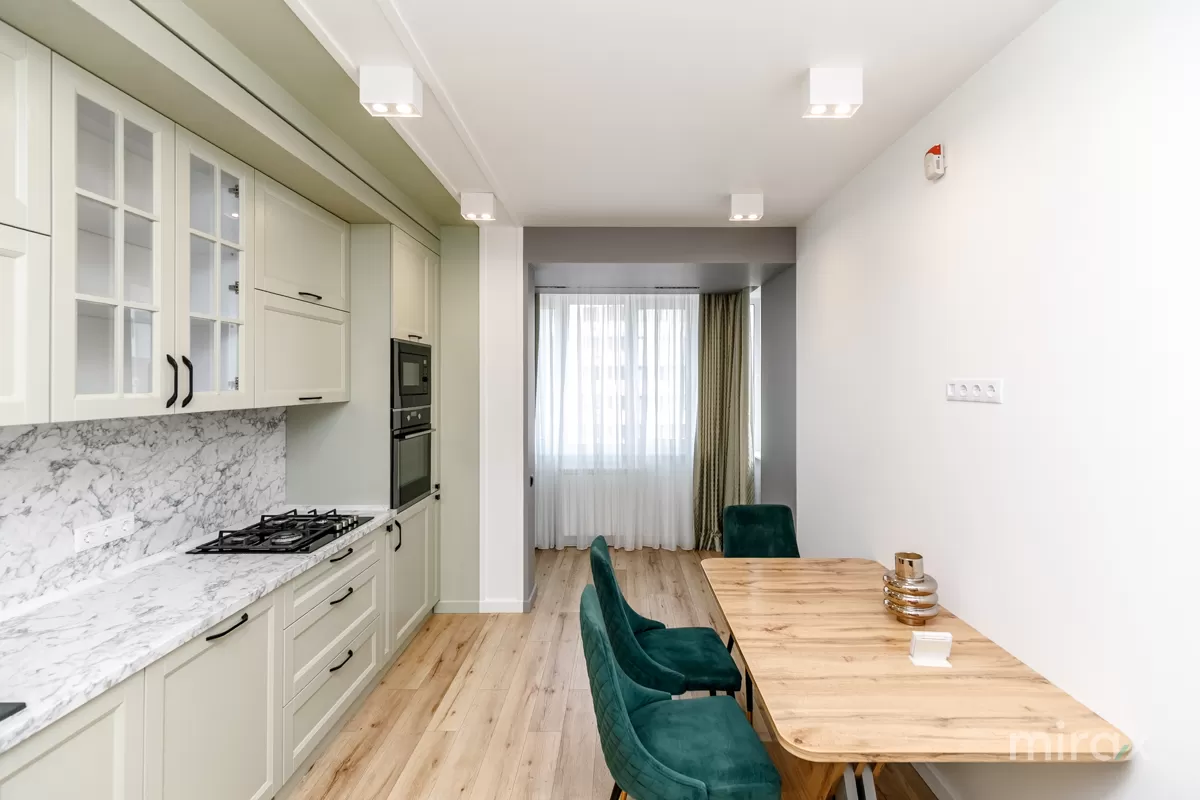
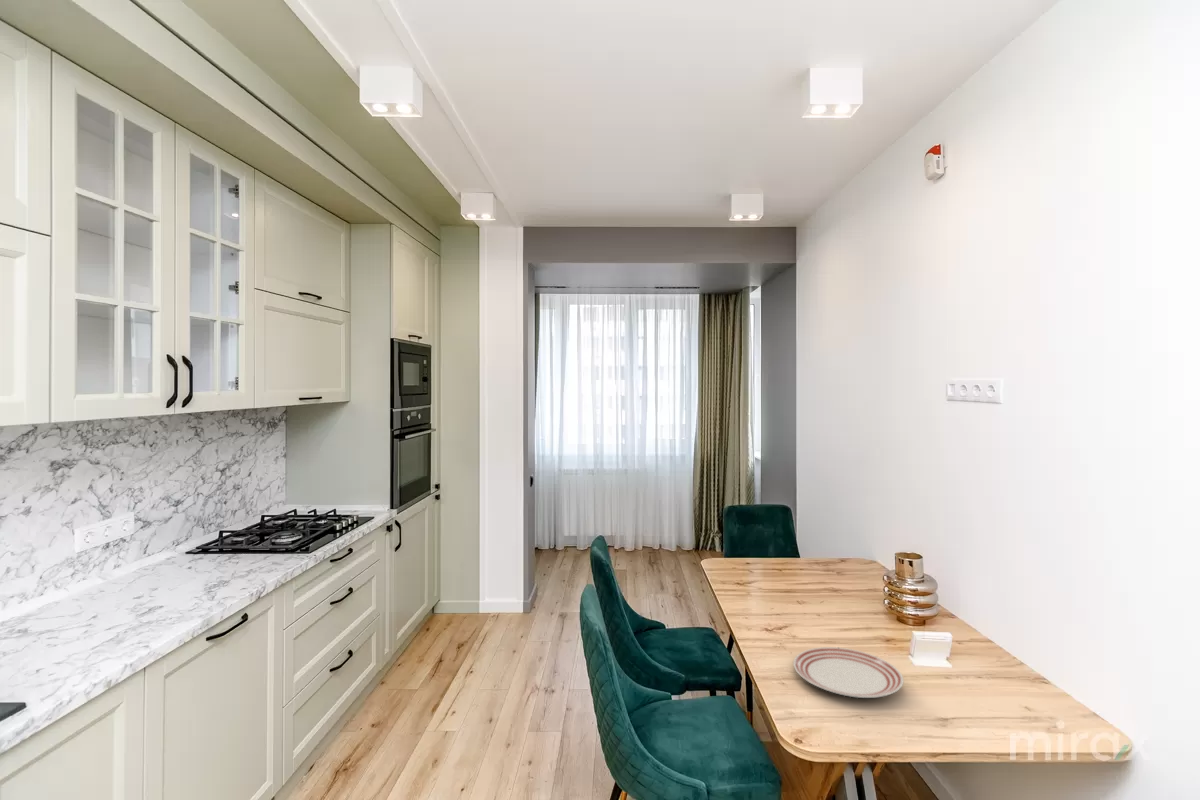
+ dinner plate [792,646,905,699]
